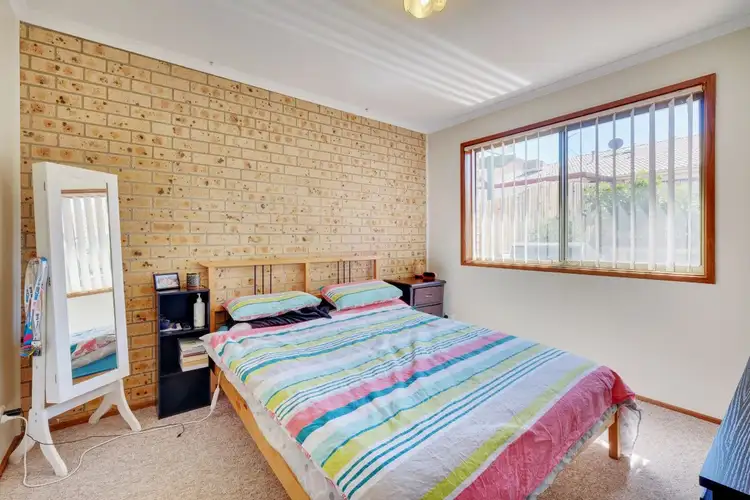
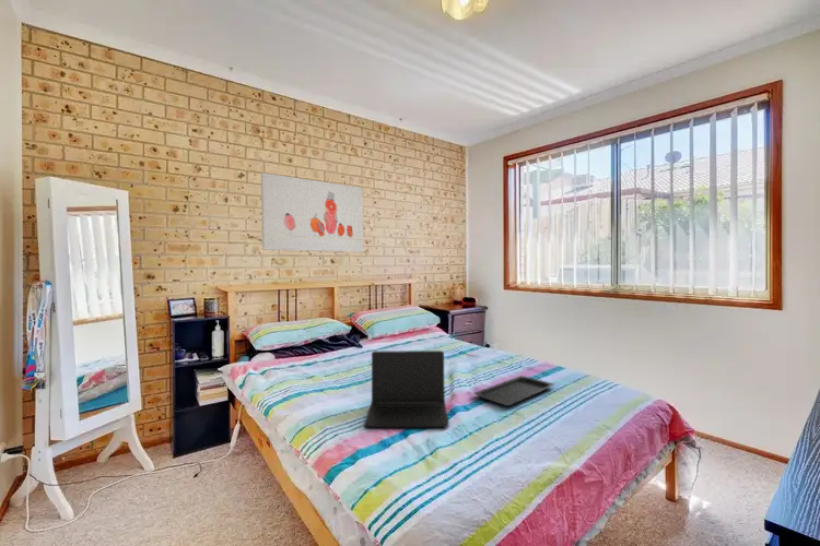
+ laptop [363,349,449,428]
+ serving tray [472,375,555,407]
+ wall art [260,171,364,253]
